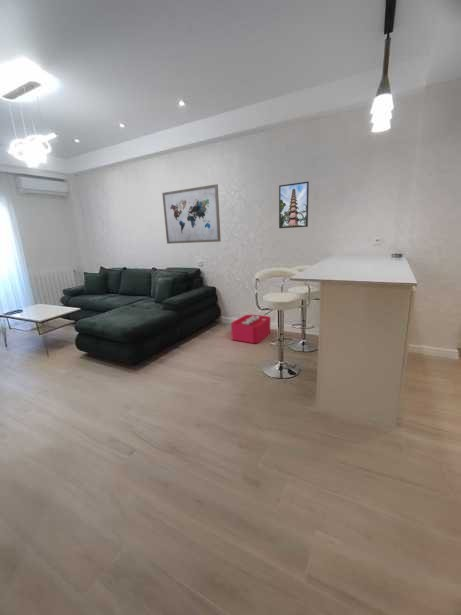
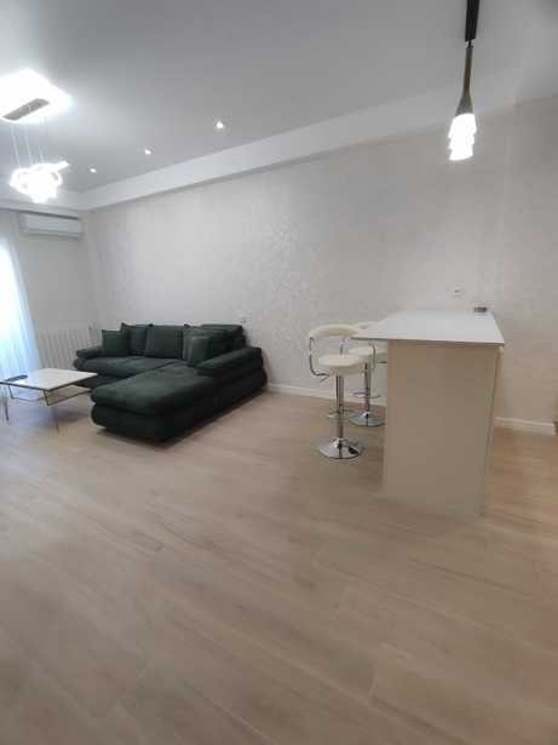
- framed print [278,181,310,229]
- wall art [161,183,222,245]
- storage bin [230,314,272,344]
